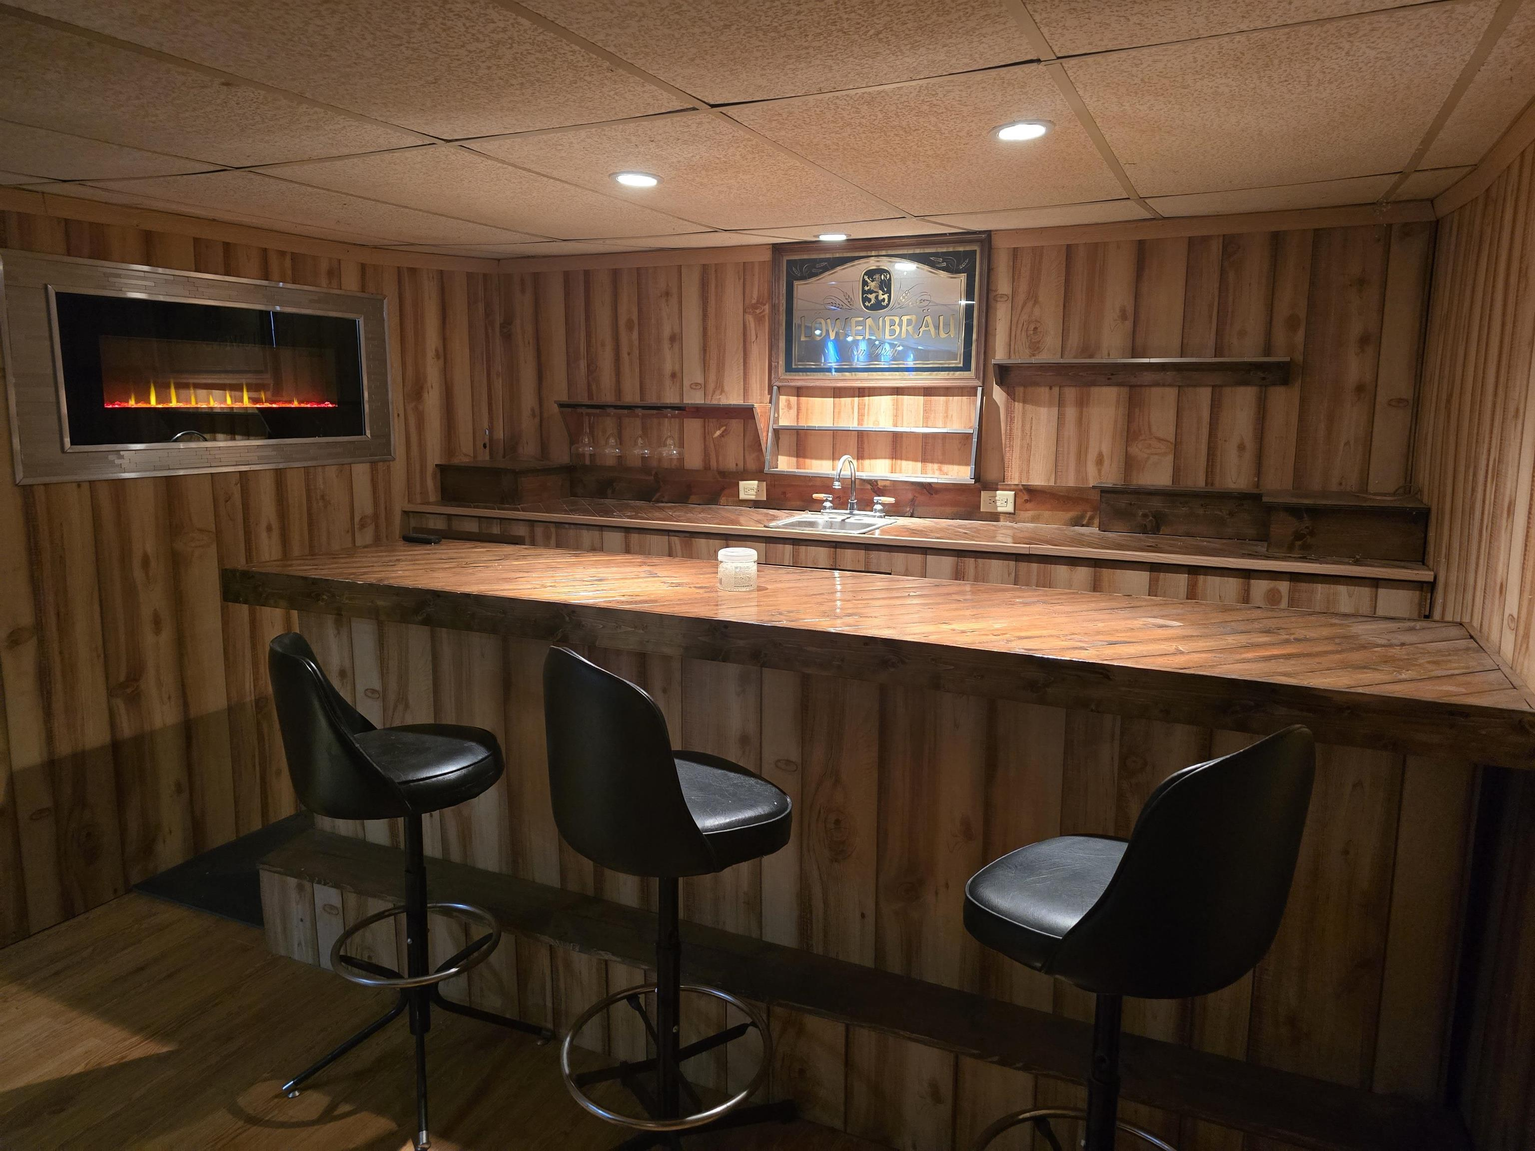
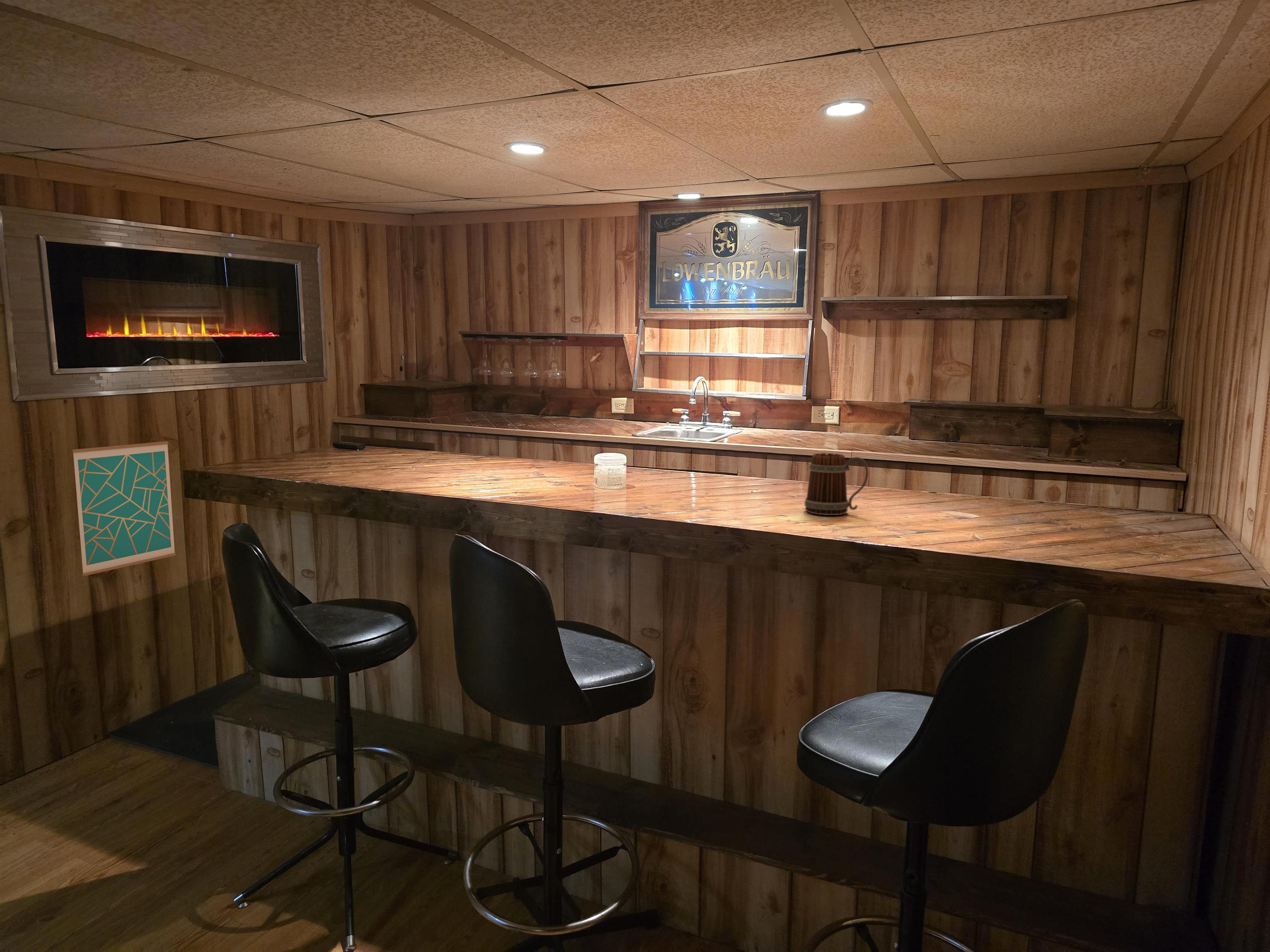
+ wall art [72,441,176,576]
+ beer mug [804,452,869,516]
